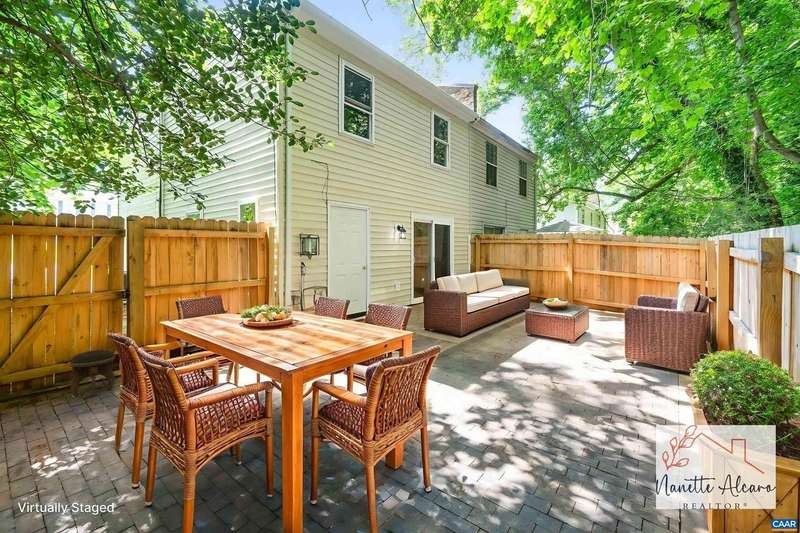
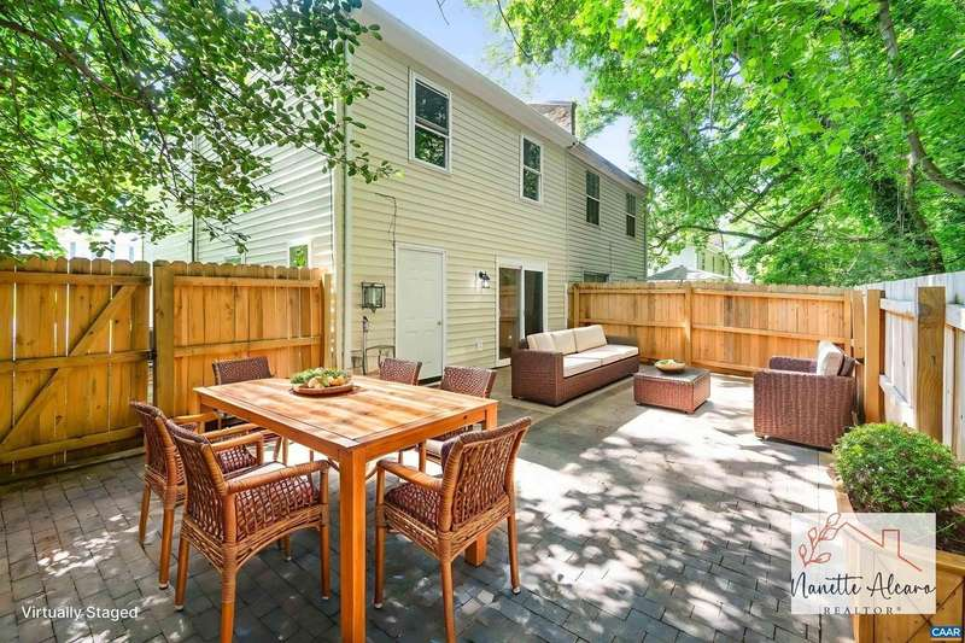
- footstool [69,349,116,397]
